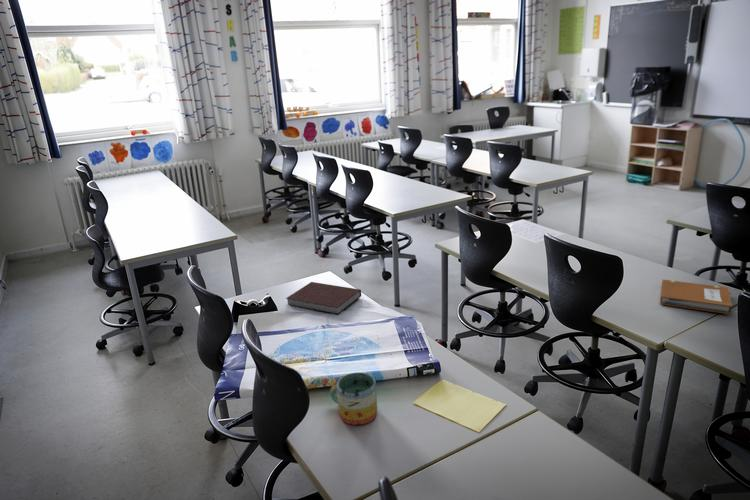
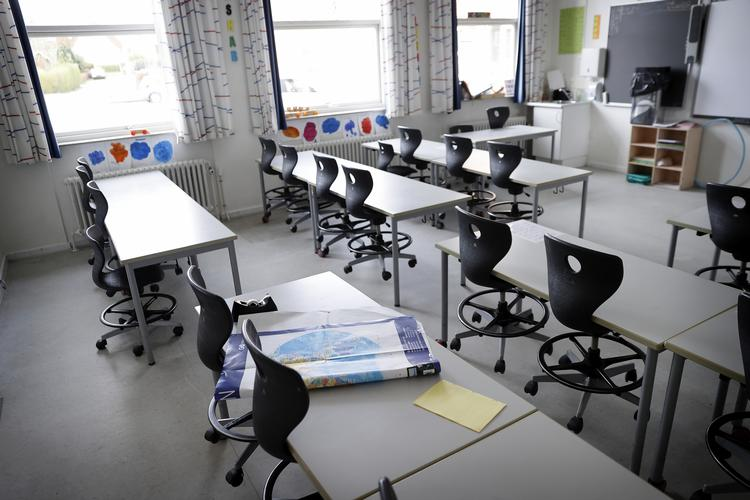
- mug [329,372,378,426]
- notebook [285,281,362,316]
- notebook [659,279,733,315]
